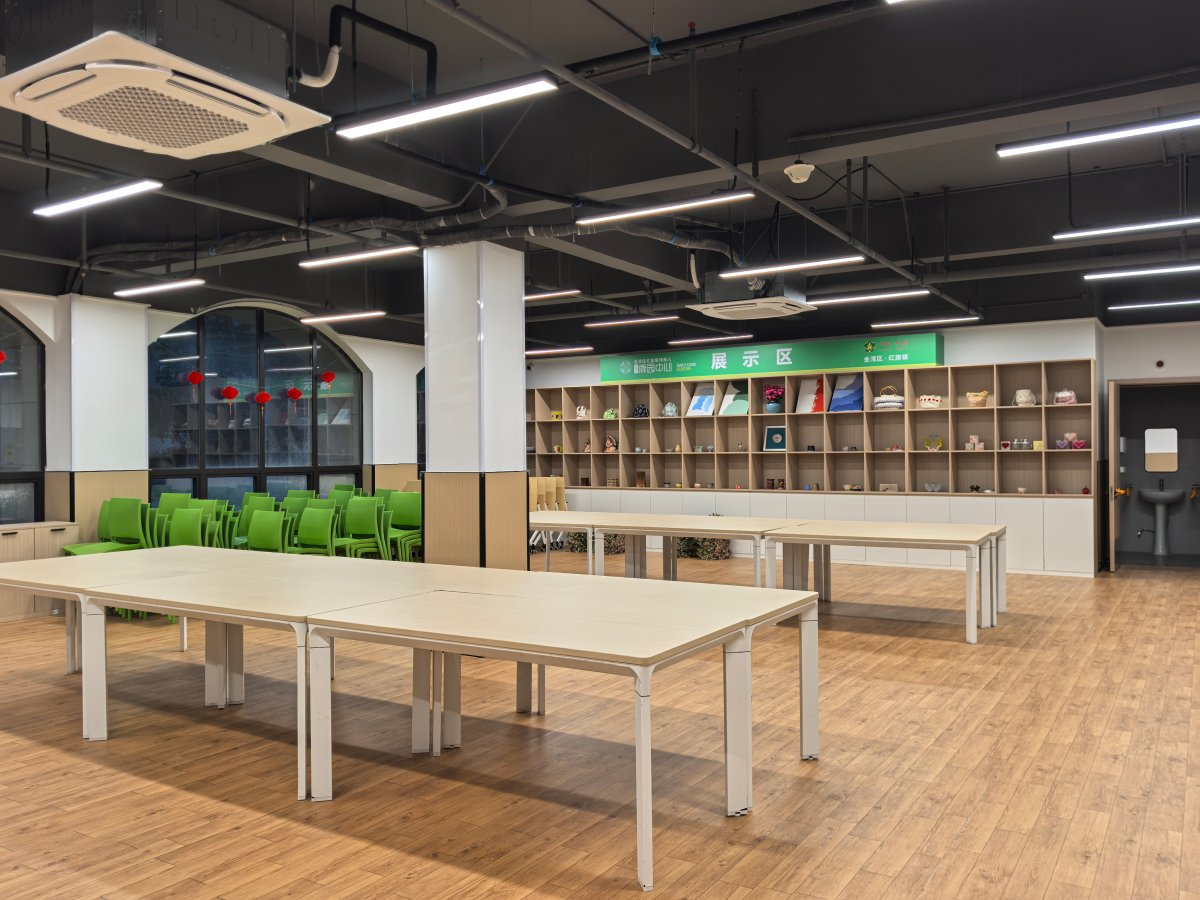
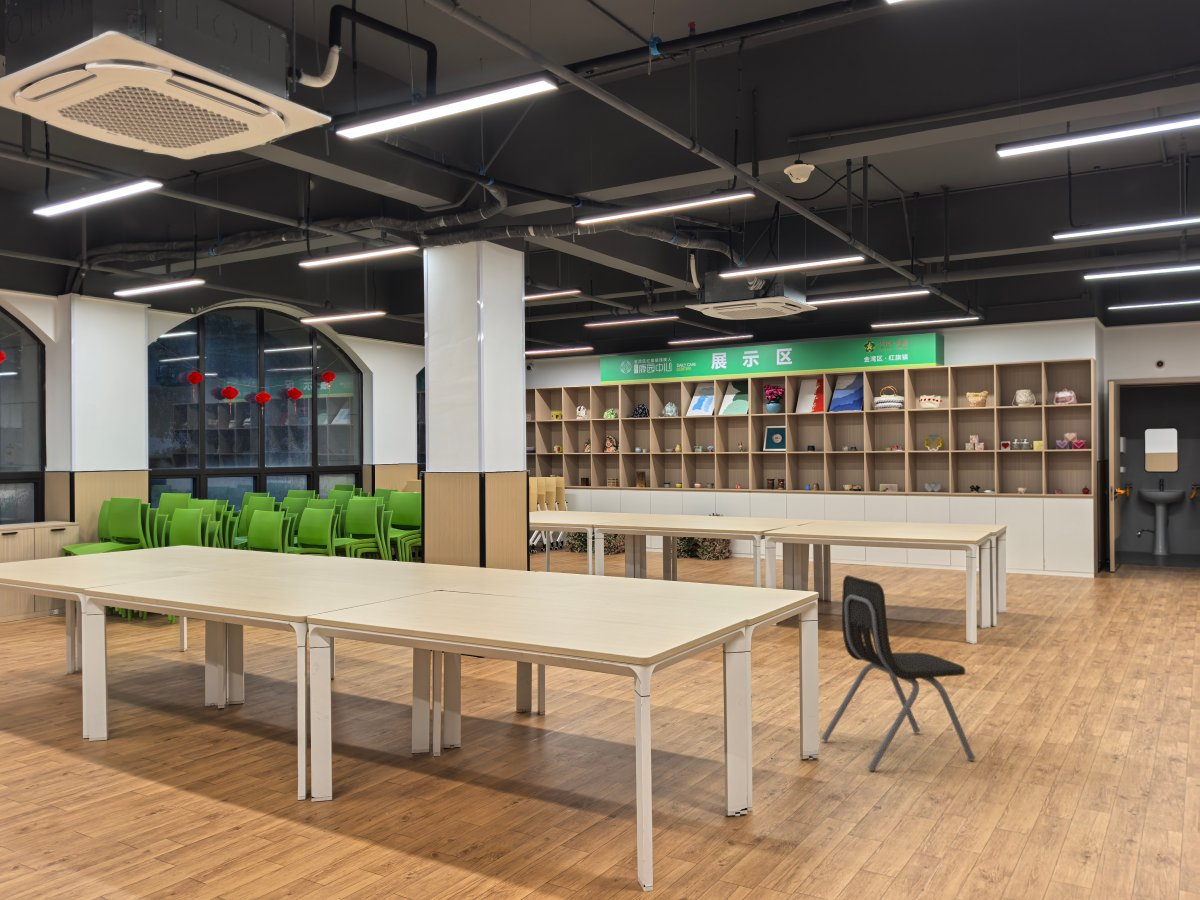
+ dining chair [820,574,976,772]
